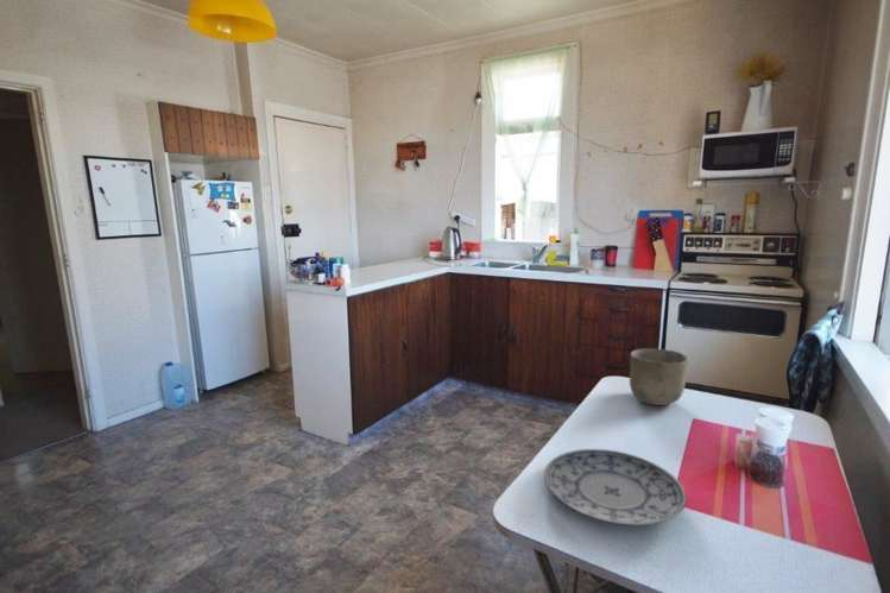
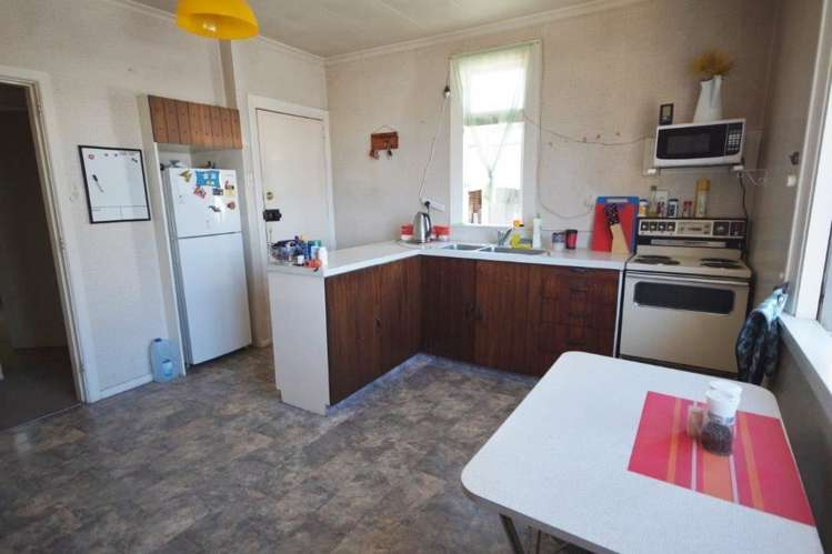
- plate [543,448,688,526]
- bowl [629,347,690,406]
